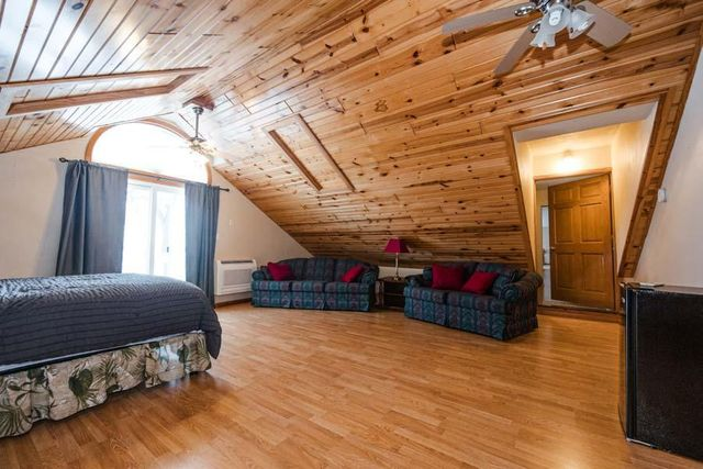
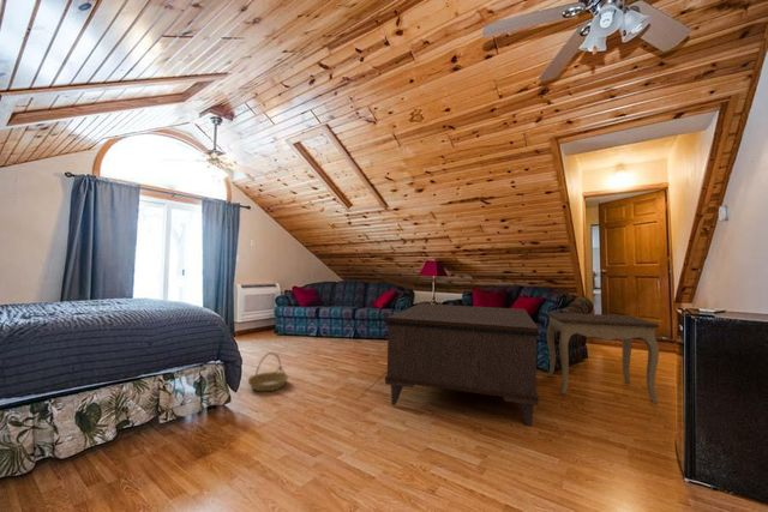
+ side table [545,311,661,404]
+ coffee table [384,302,540,428]
+ basket [246,351,289,392]
